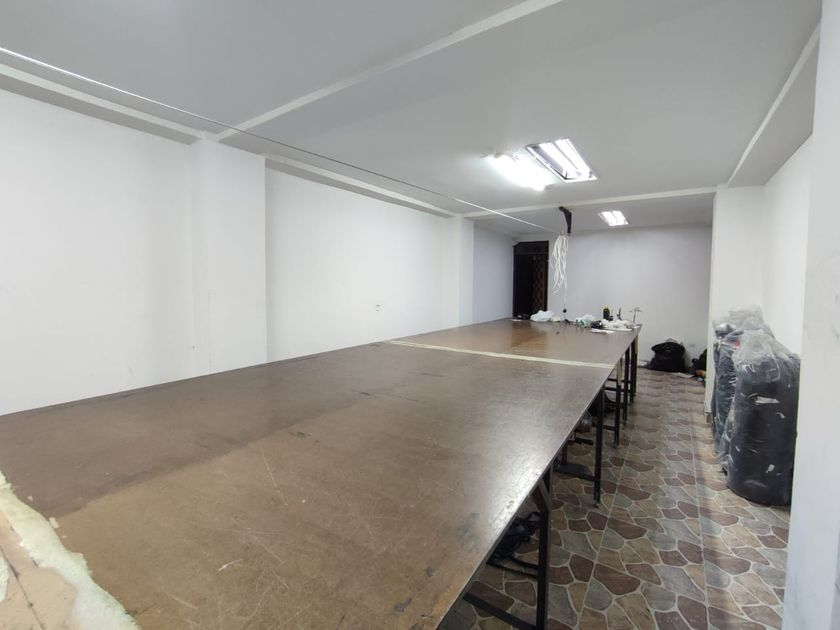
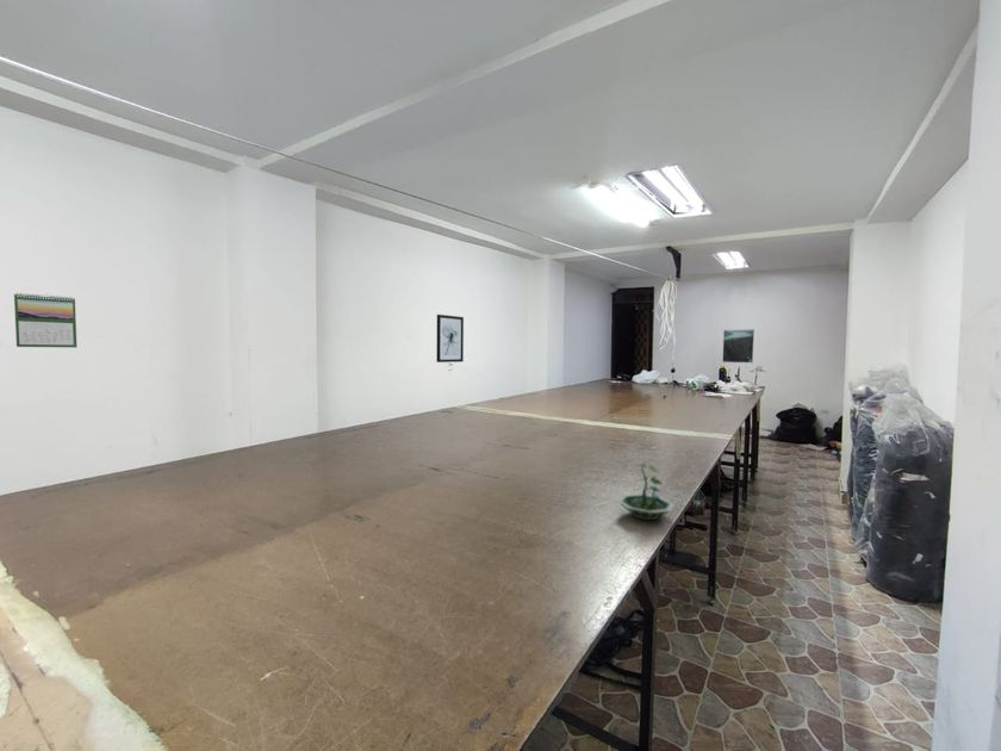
+ calendar [13,292,77,348]
+ wall art [435,314,465,364]
+ terrarium [616,463,676,521]
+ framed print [721,328,756,364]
